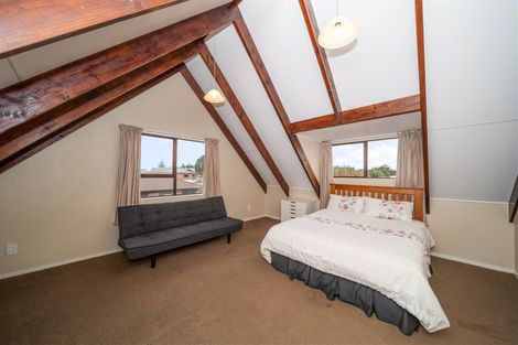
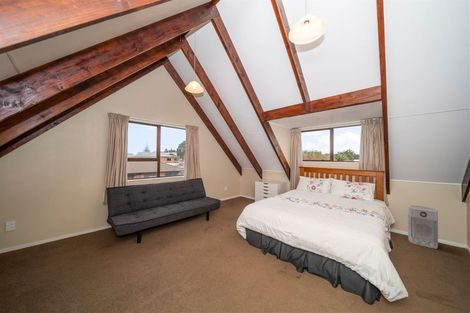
+ air purifier [407,205,439,250]
